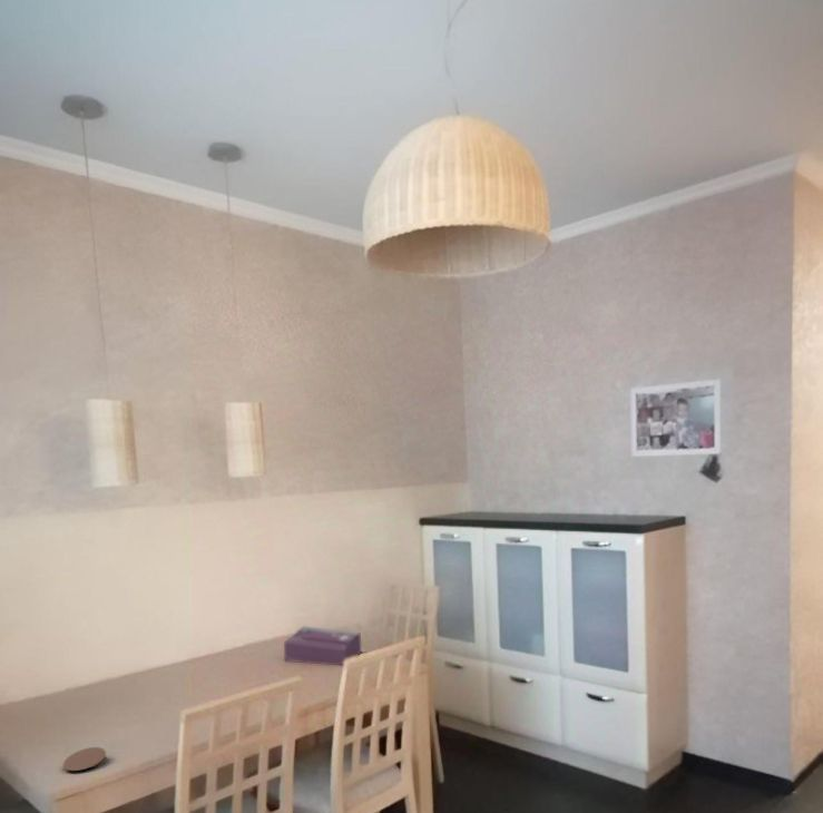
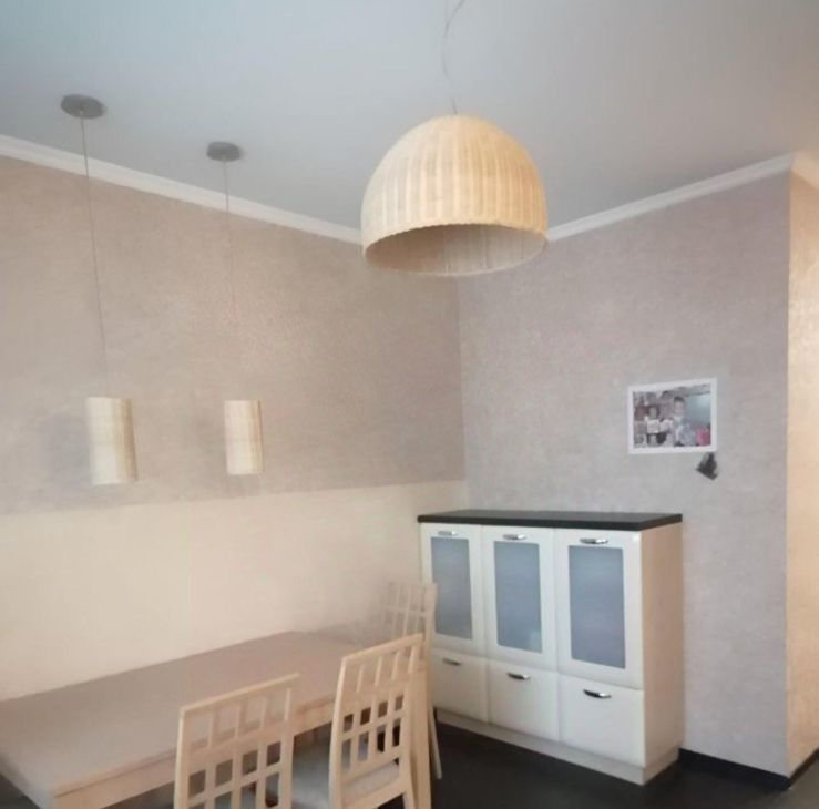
- coaster [62,746,107,772]
- tissue box [283,625,362,666]
